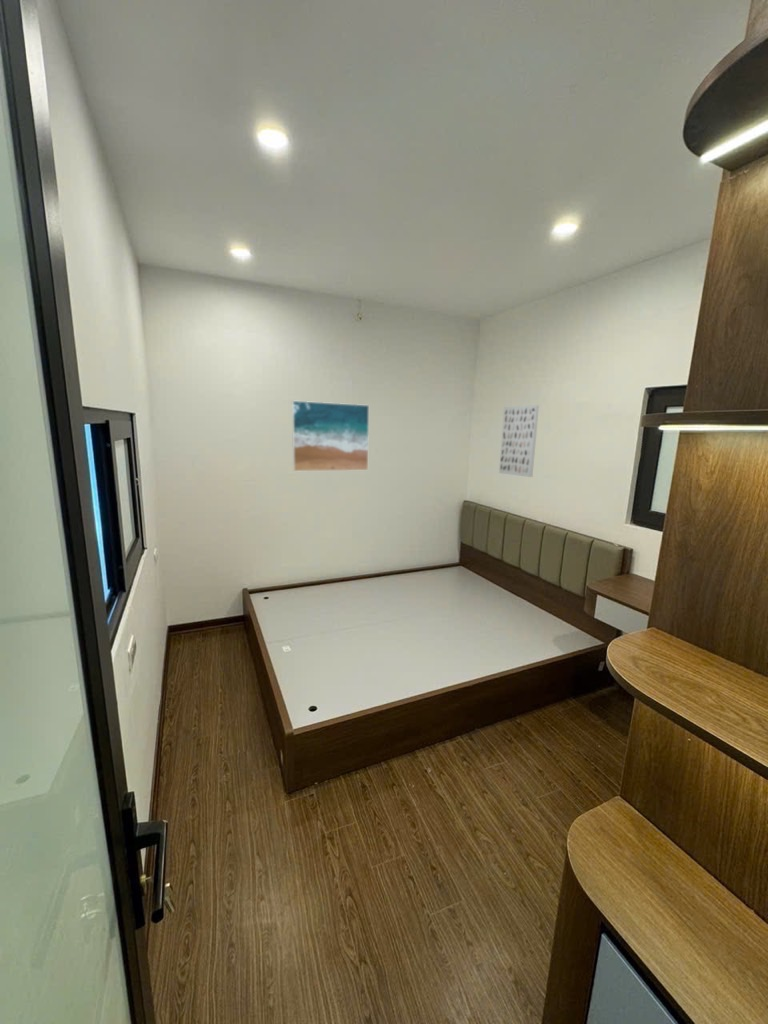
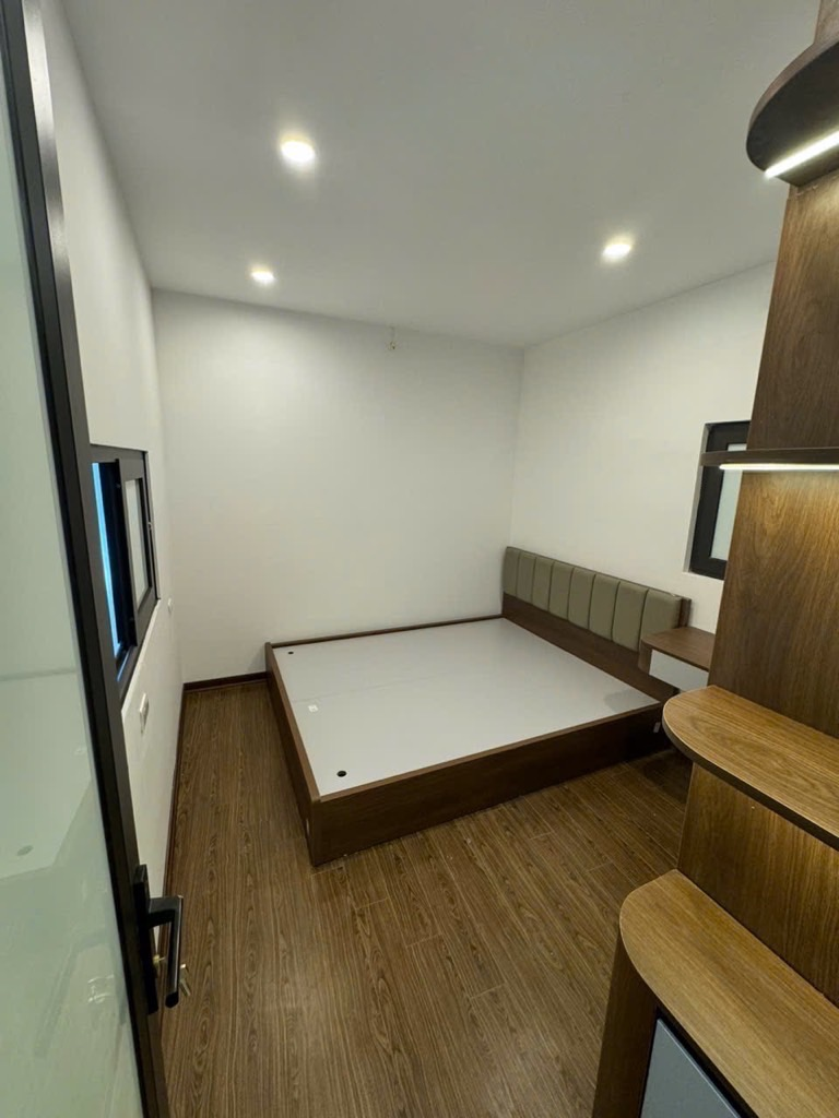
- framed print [291,400,370,472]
- wall art [498,404,540,478]
